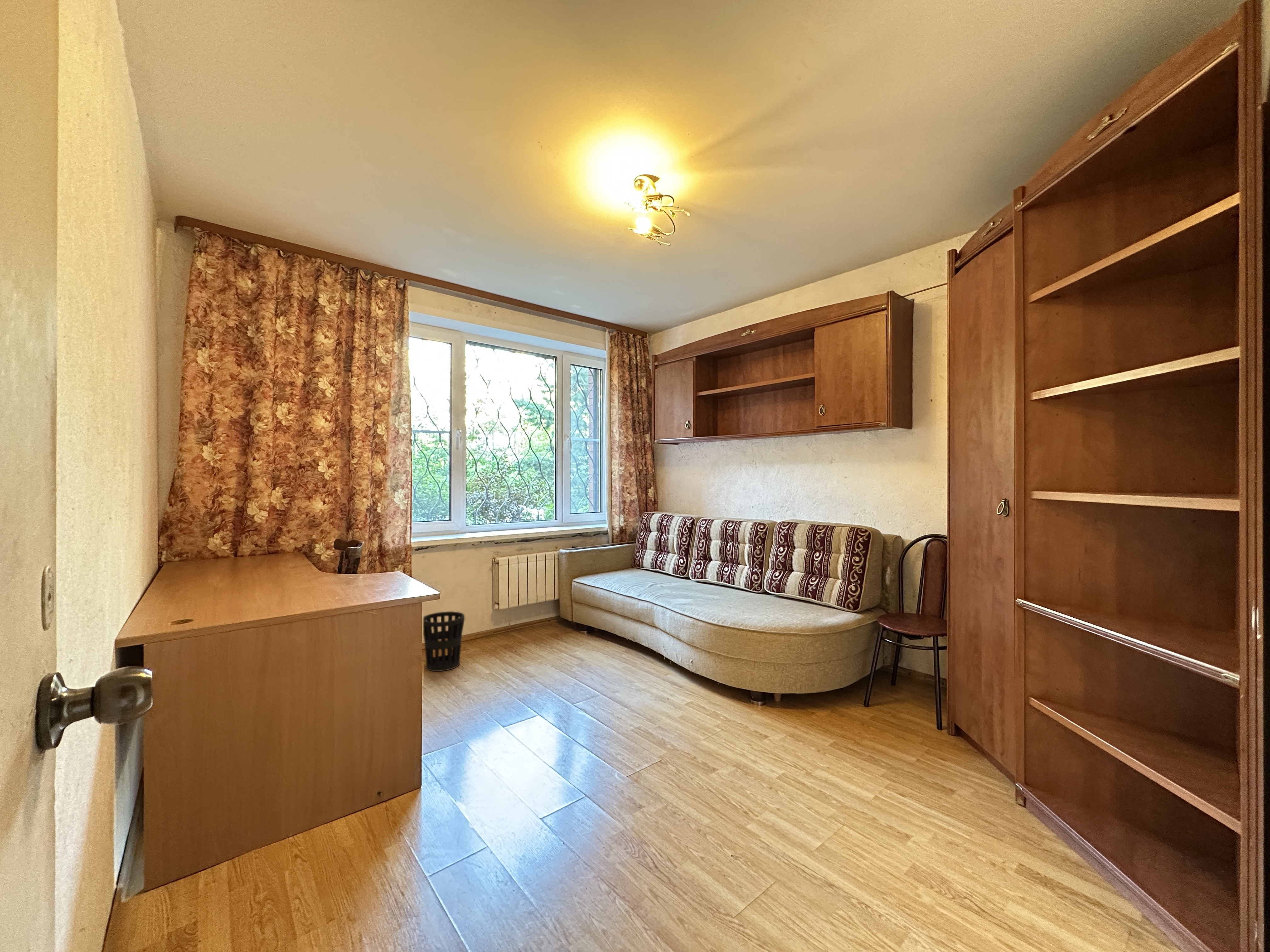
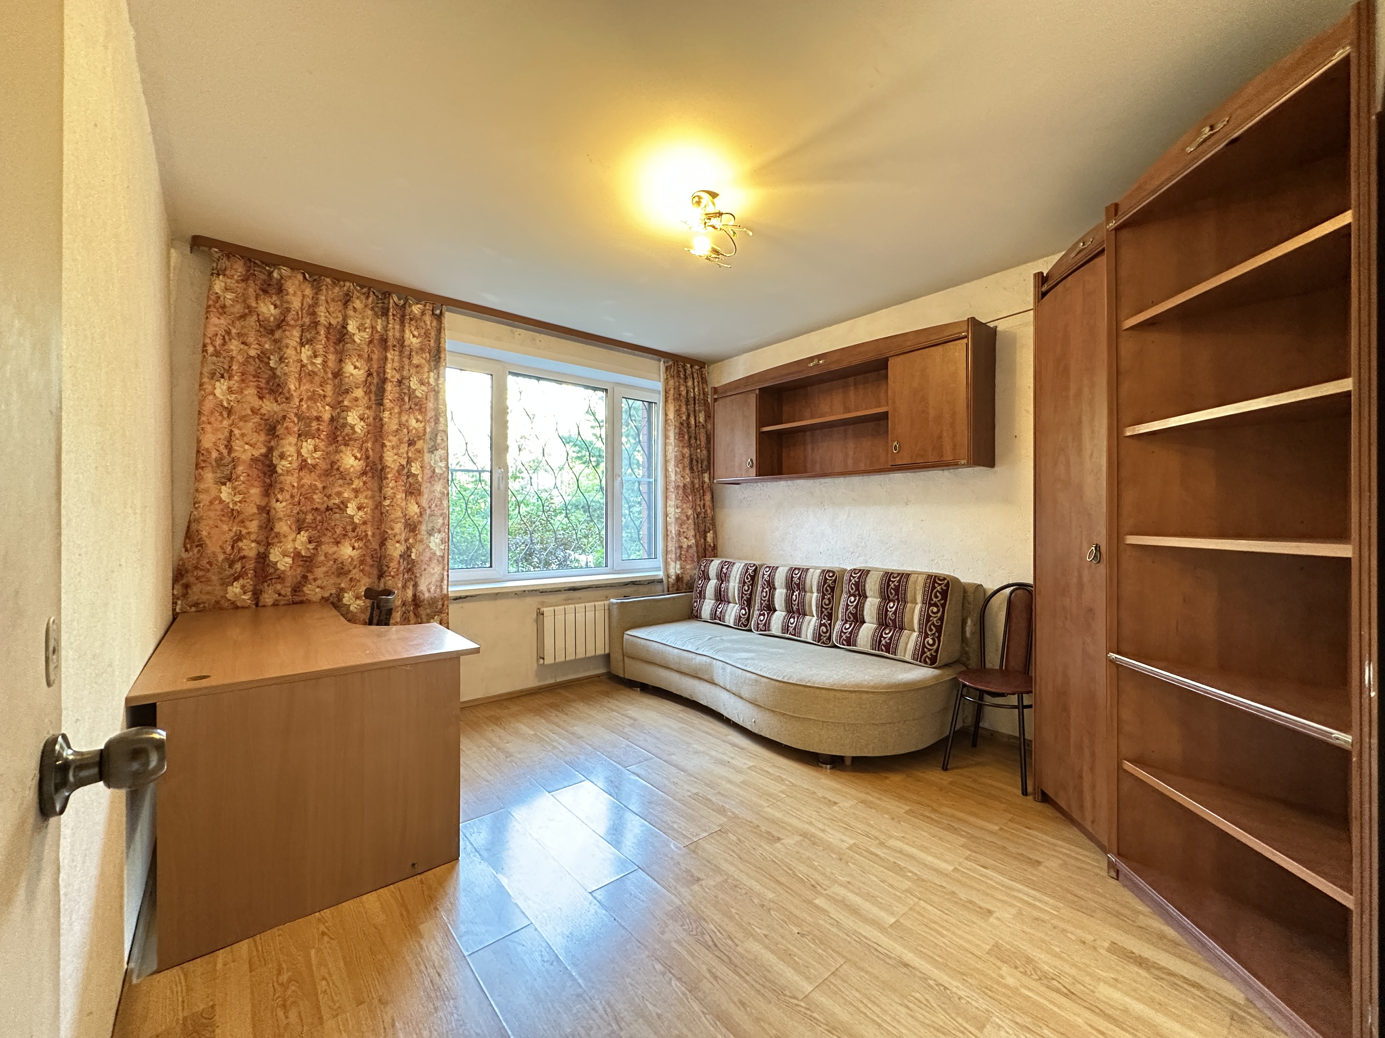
- wastebasket [423,611,465,671]
